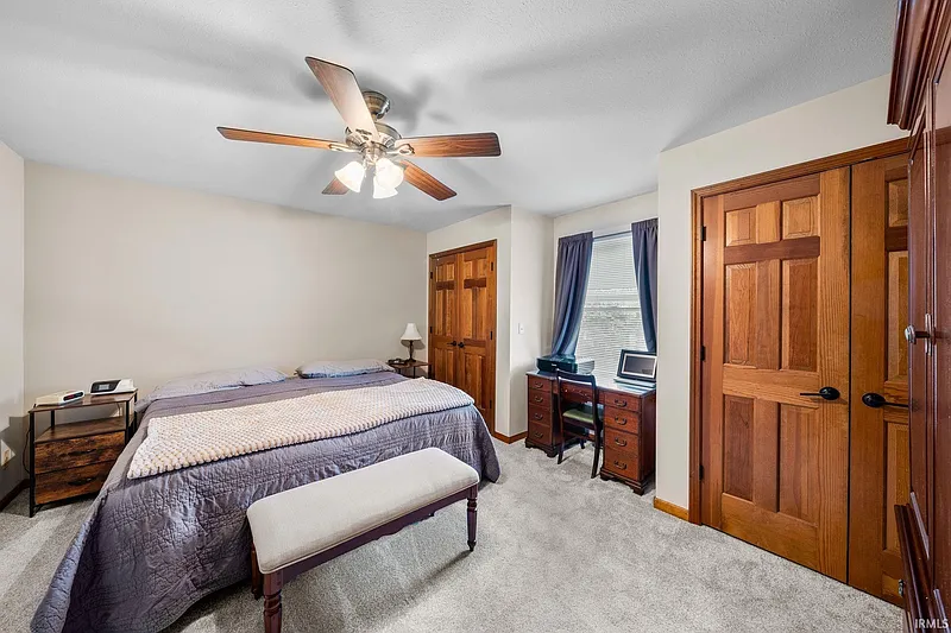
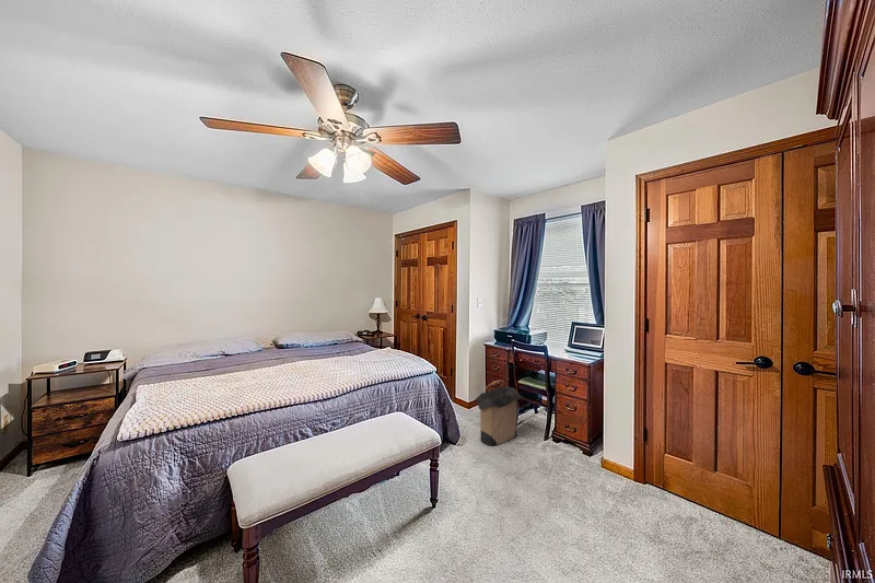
+ laundry hamper [474,378,525,447]
